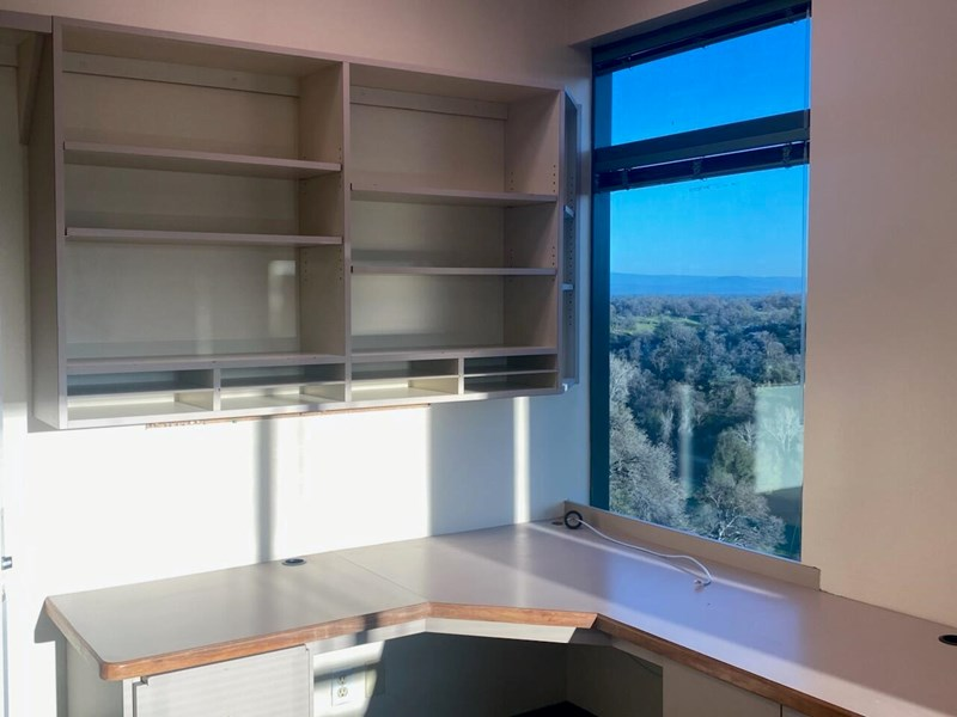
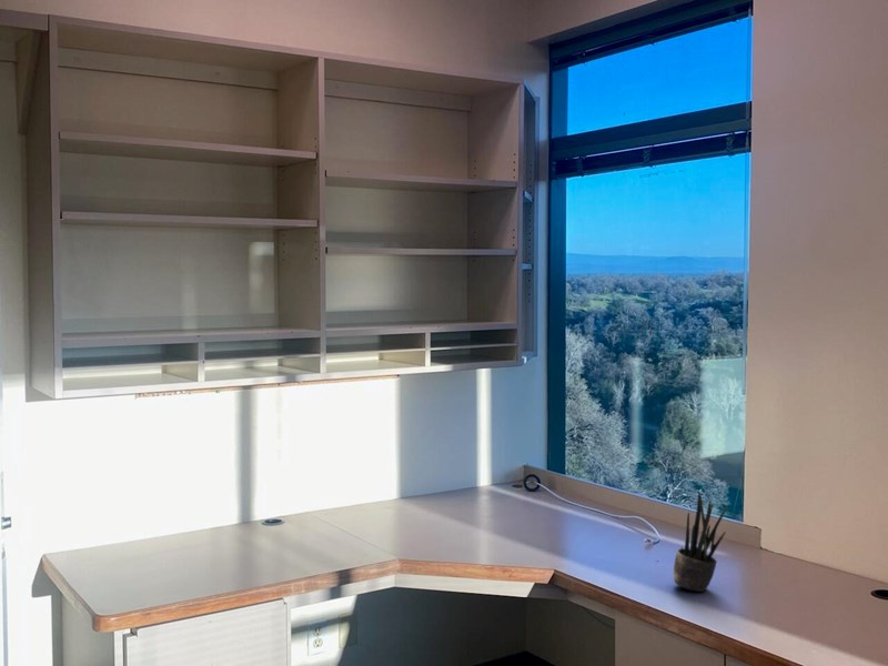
+ potted plant [673,491,729,593]
